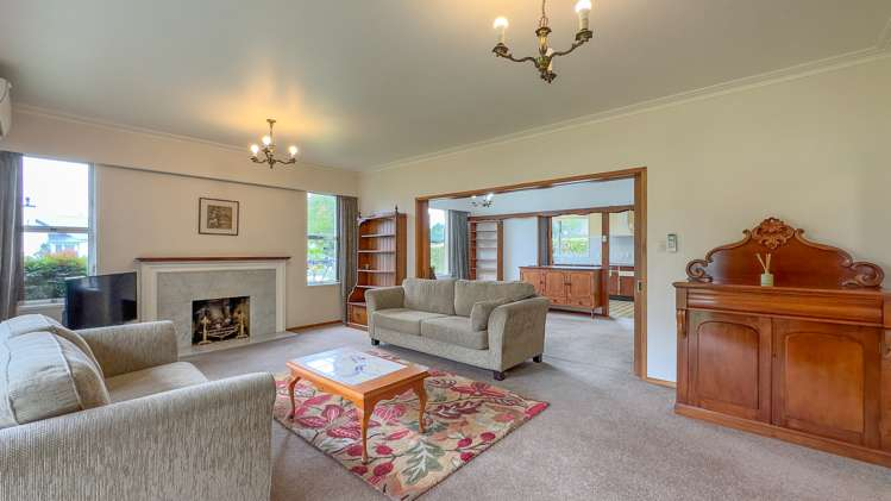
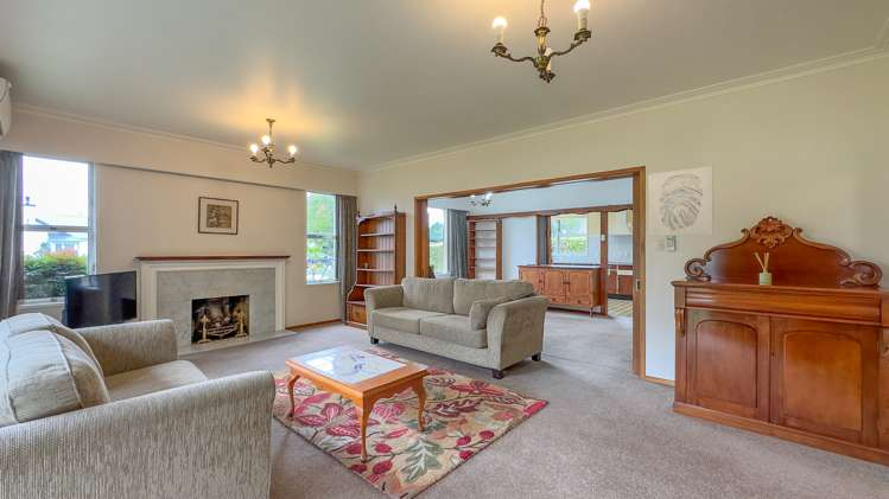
+ wall art [647,165,715,237]
